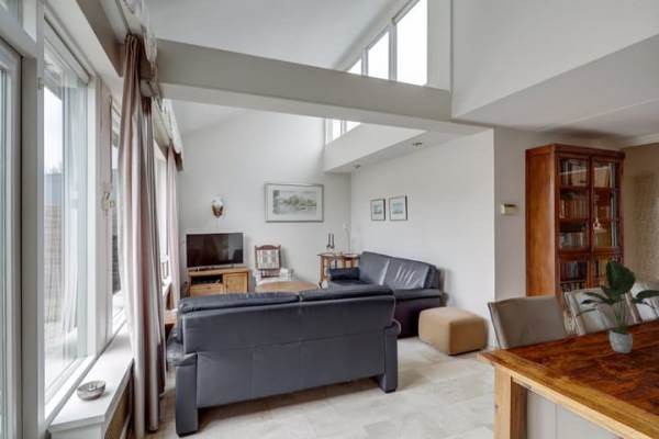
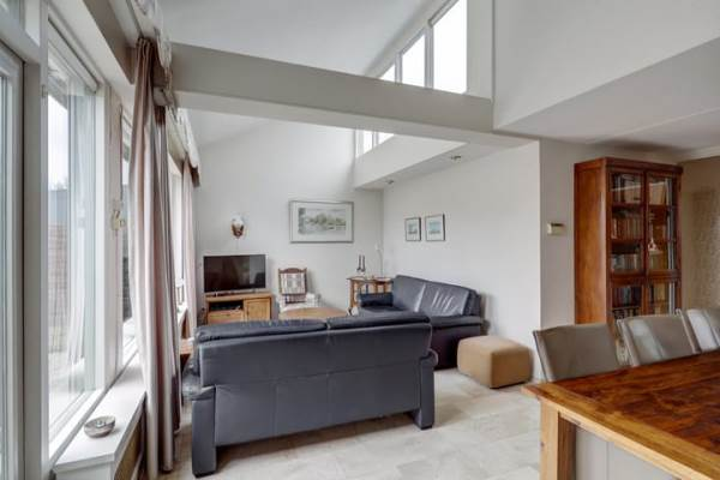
- potted plant [573,259,659,354]
